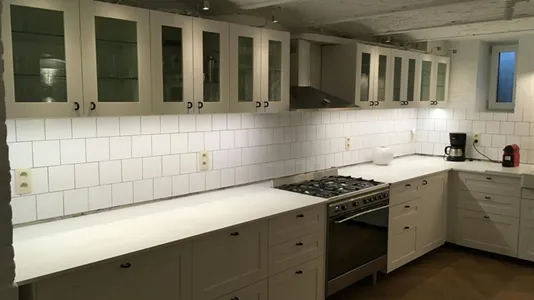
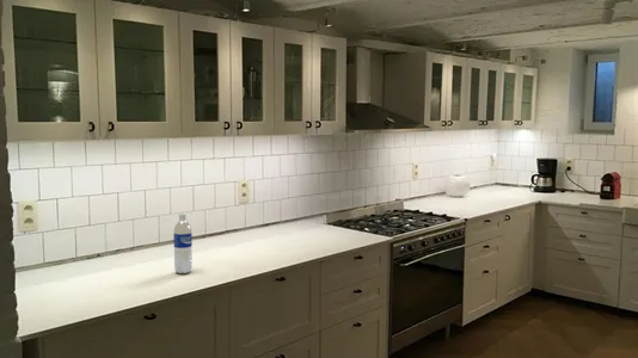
+ water bottle [172,212,194,274]
